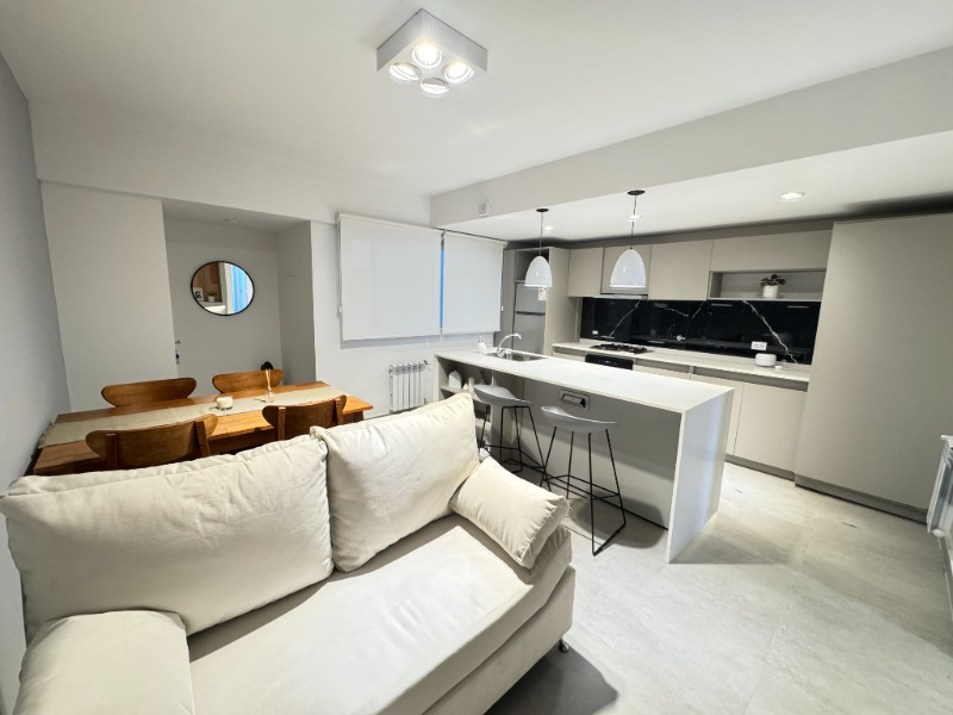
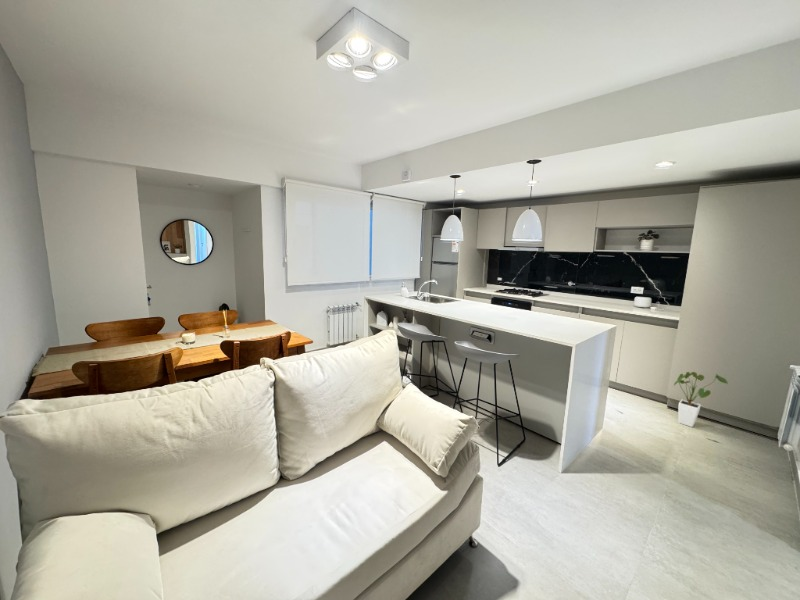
+ house plant [673,371,729,428]
